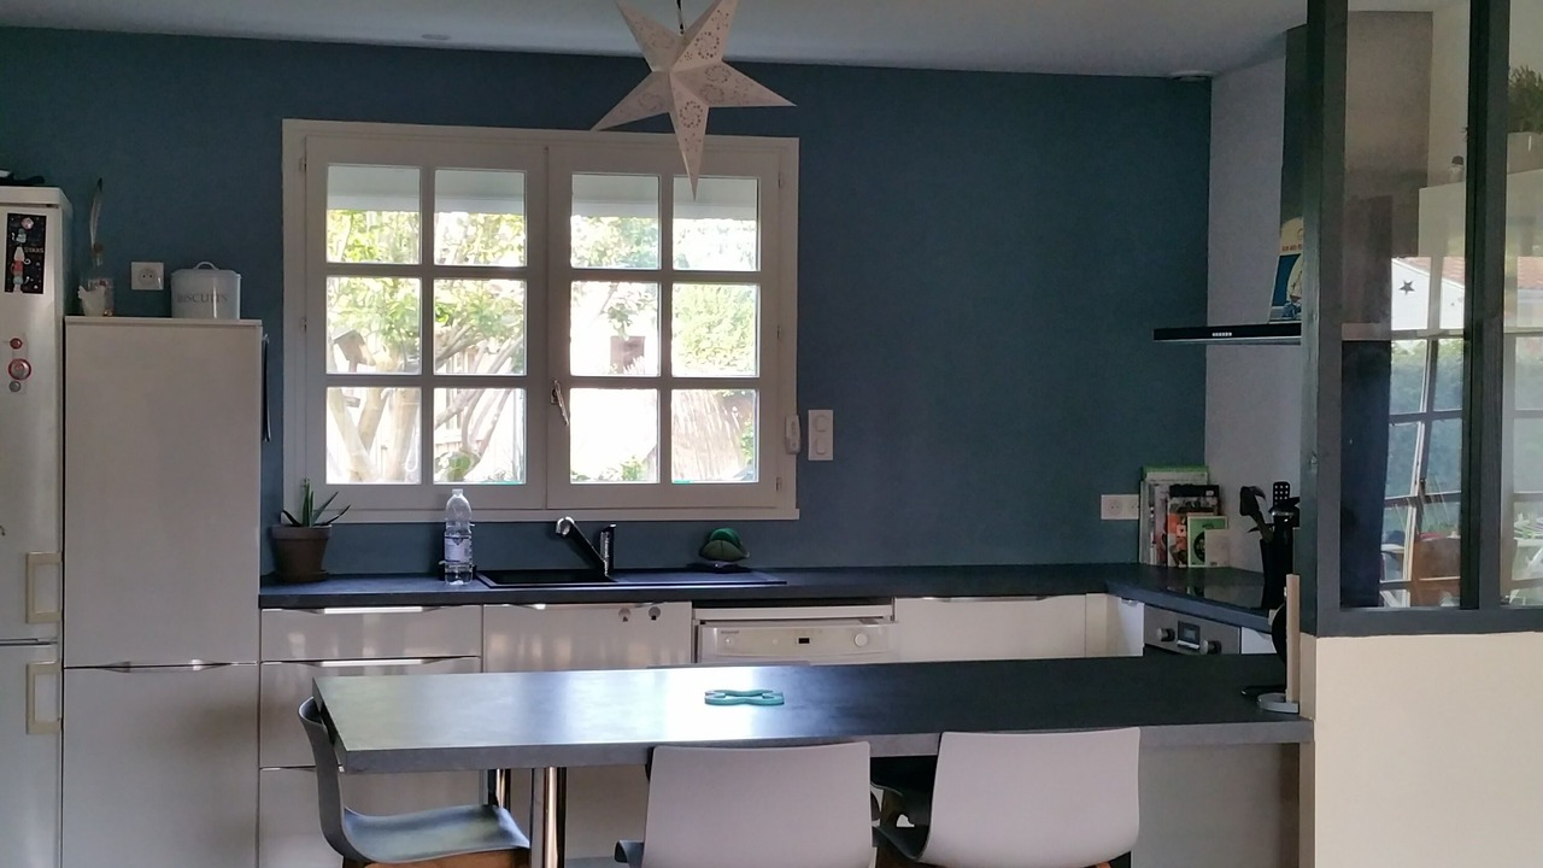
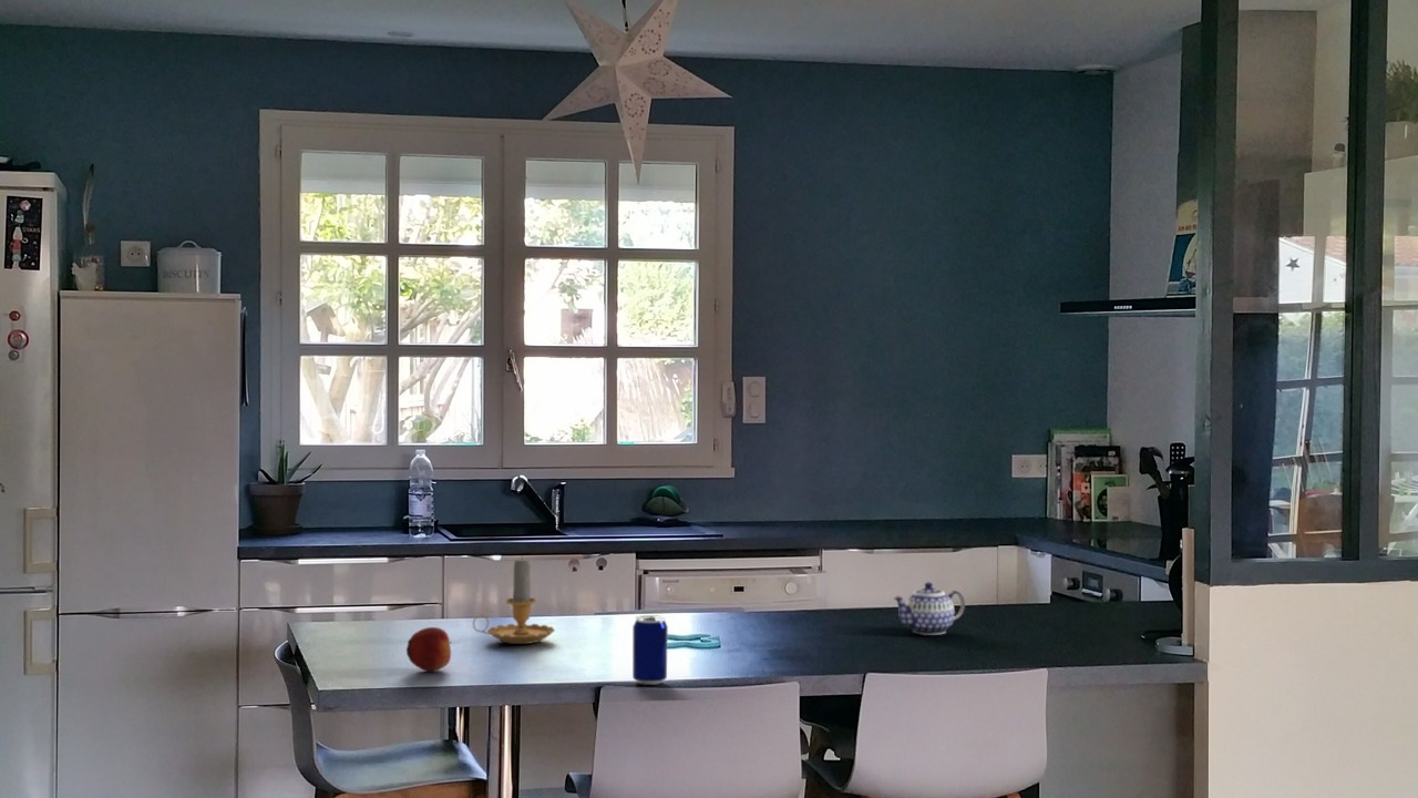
+ teapot [892,581,966,636]
+ apple [405,626,453,673]
+ beer can [631,614,669,686]
+ candle [472,555,556,645]
